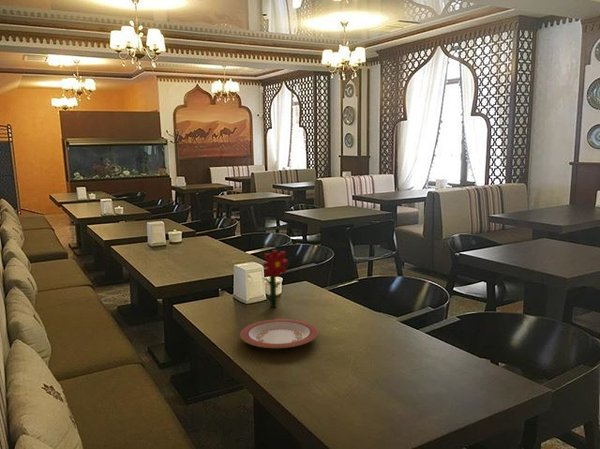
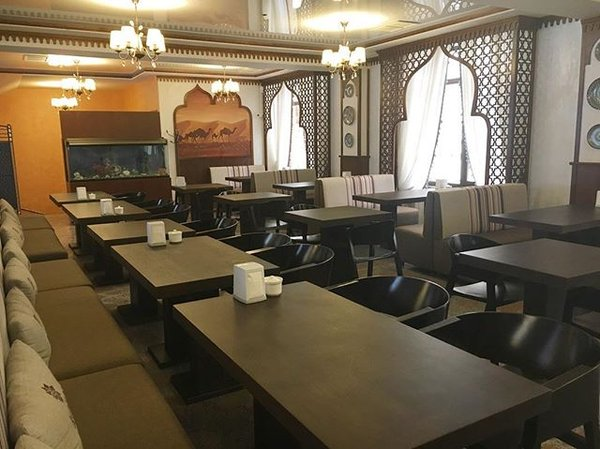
- flower [262,249,289,308]
- plate [239,318,319,349]
